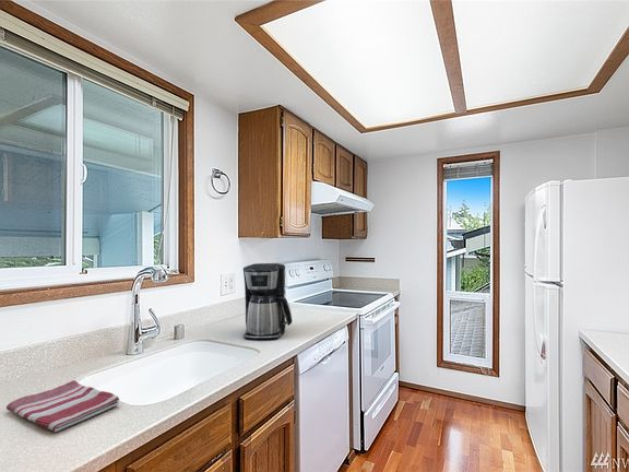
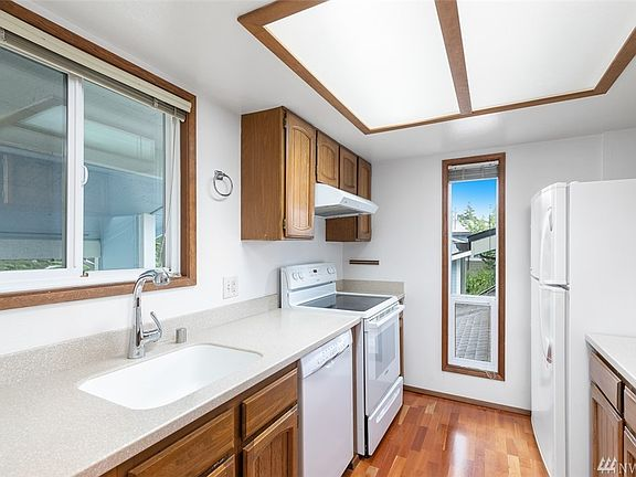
- dish towel [5,379,120,433]
- coffee maker [242,262,293,341]
